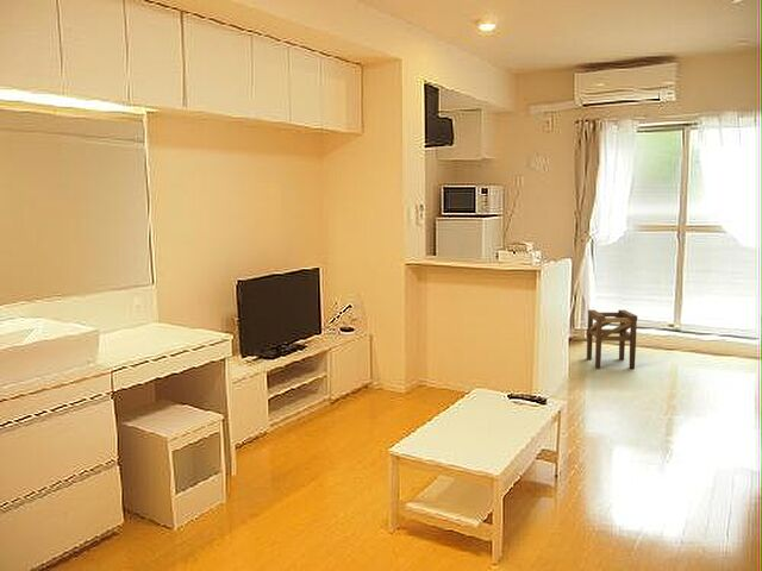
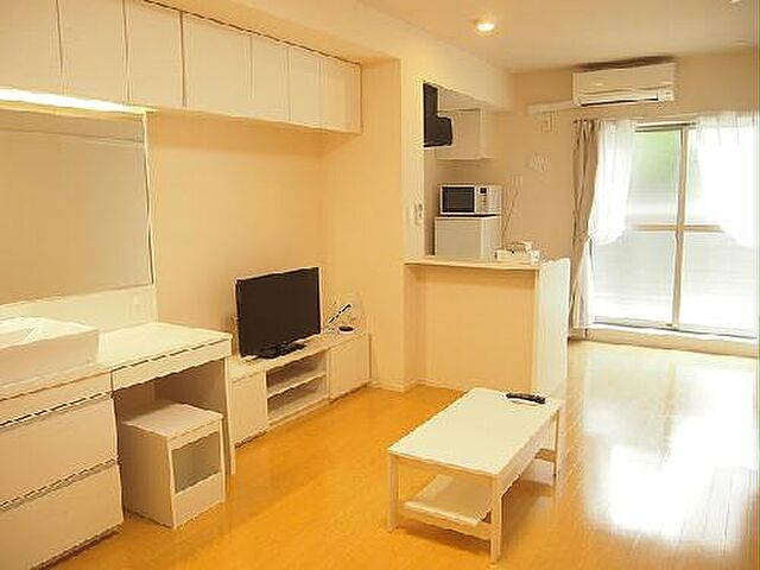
- stool [586,309,638,369]
